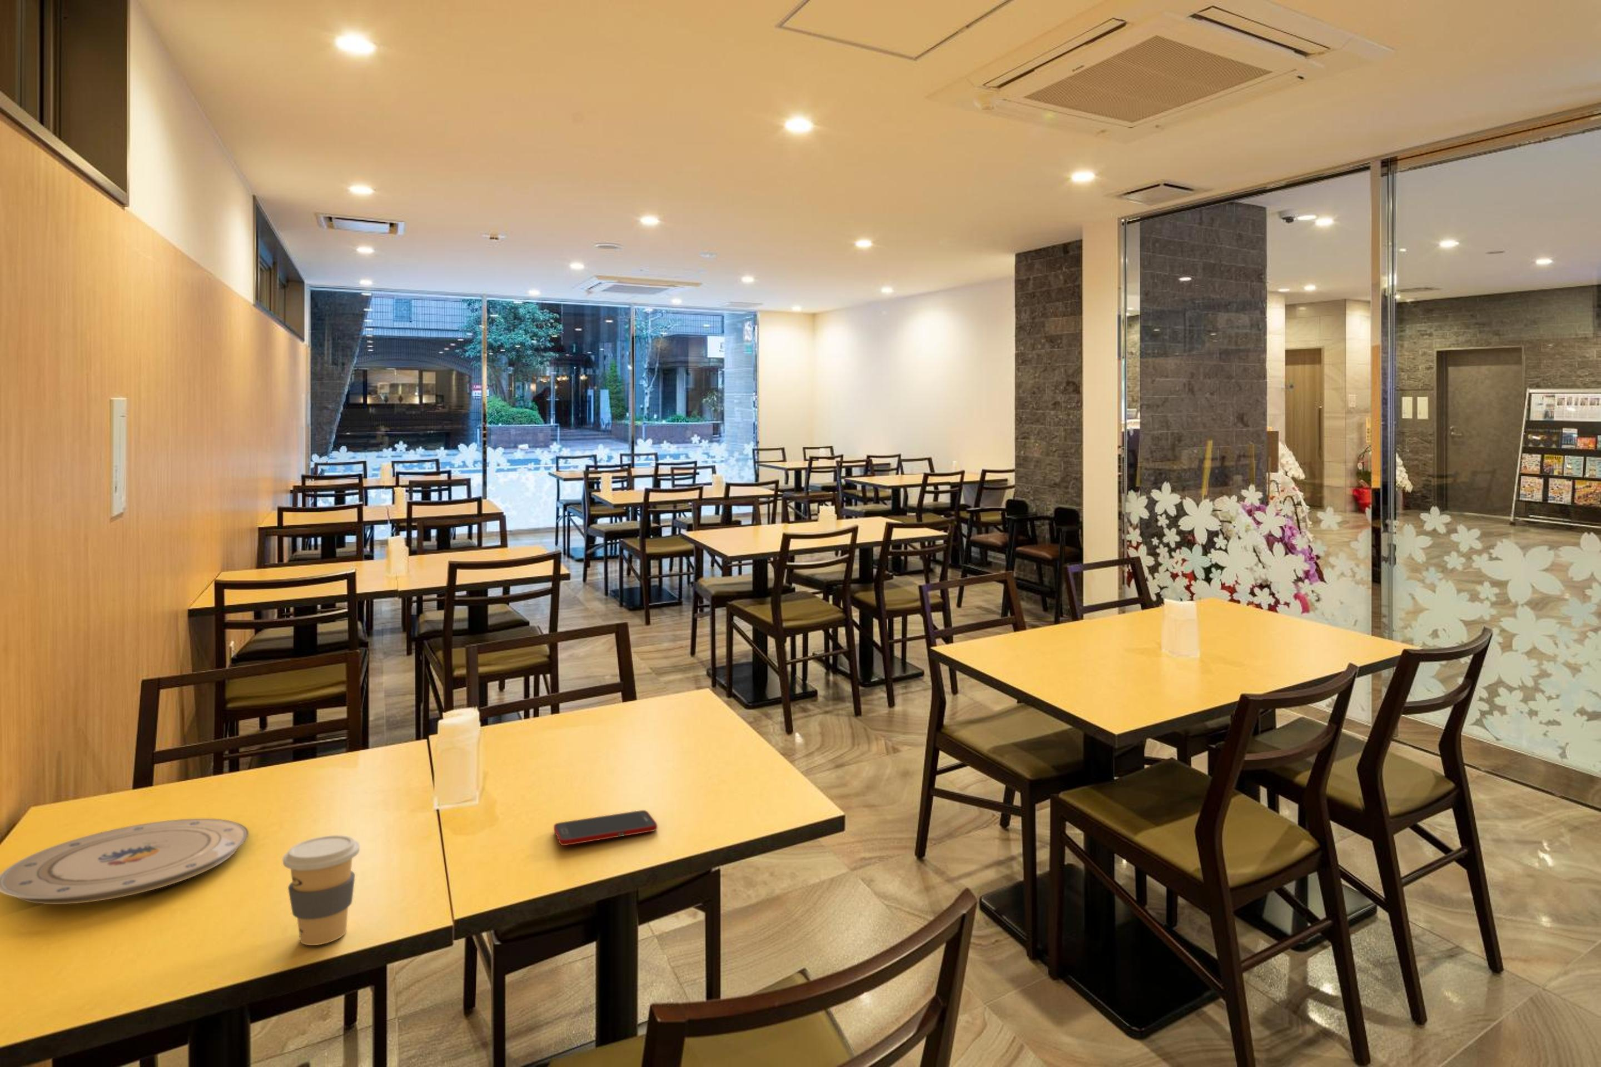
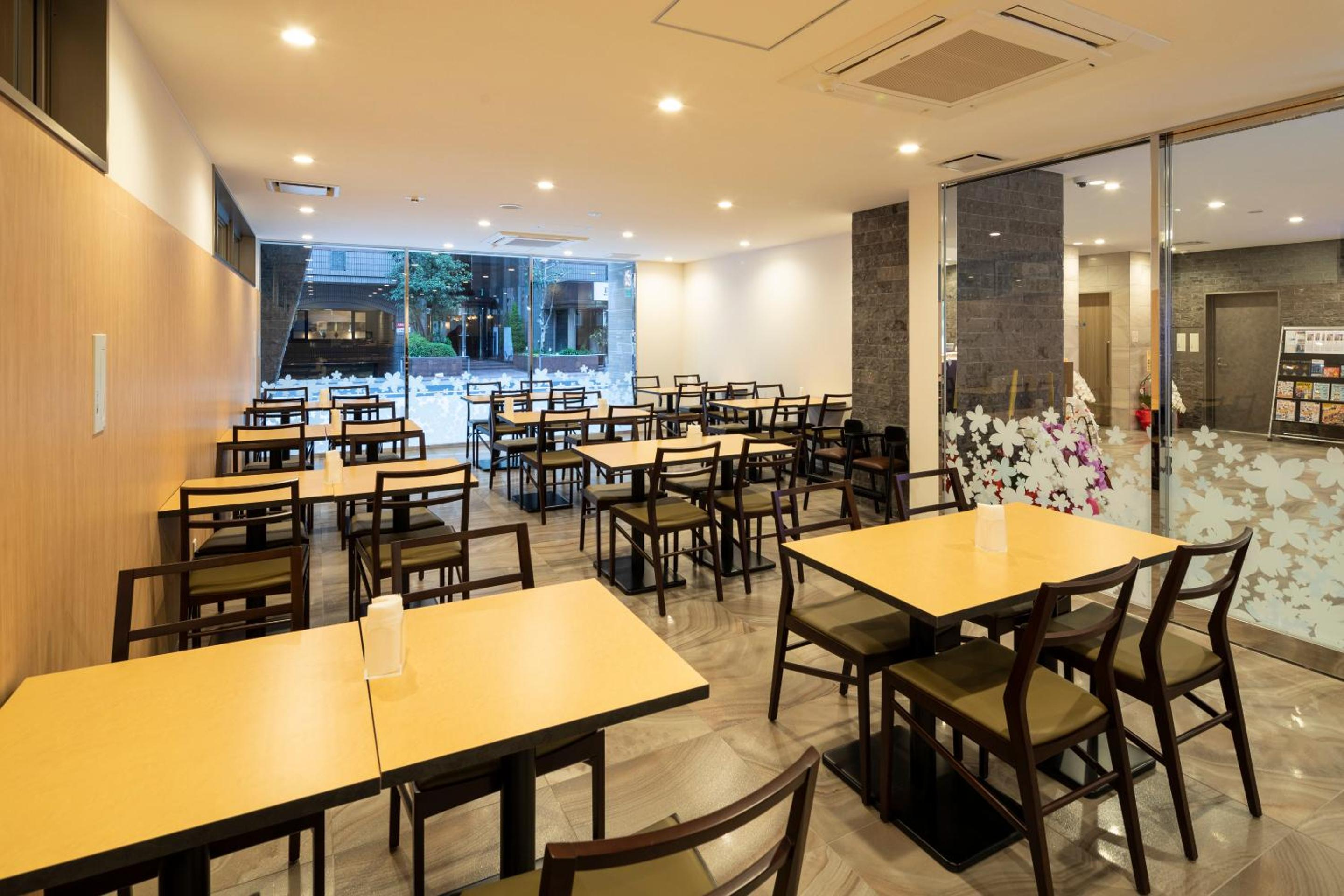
- coffee cup [282,835,360,946]
- plate [0,818,249,905]
- cell phone [553,810,659,846]
